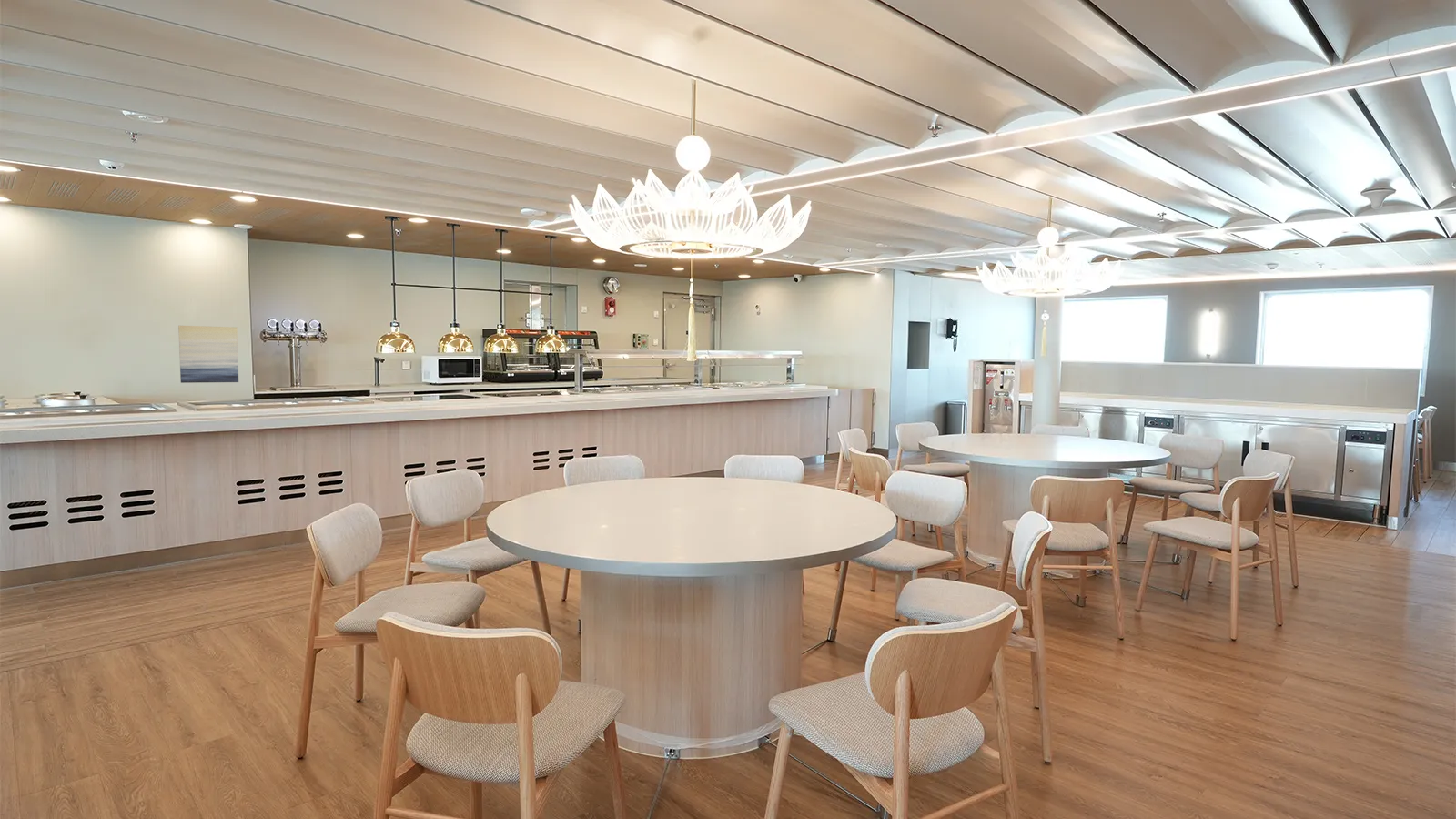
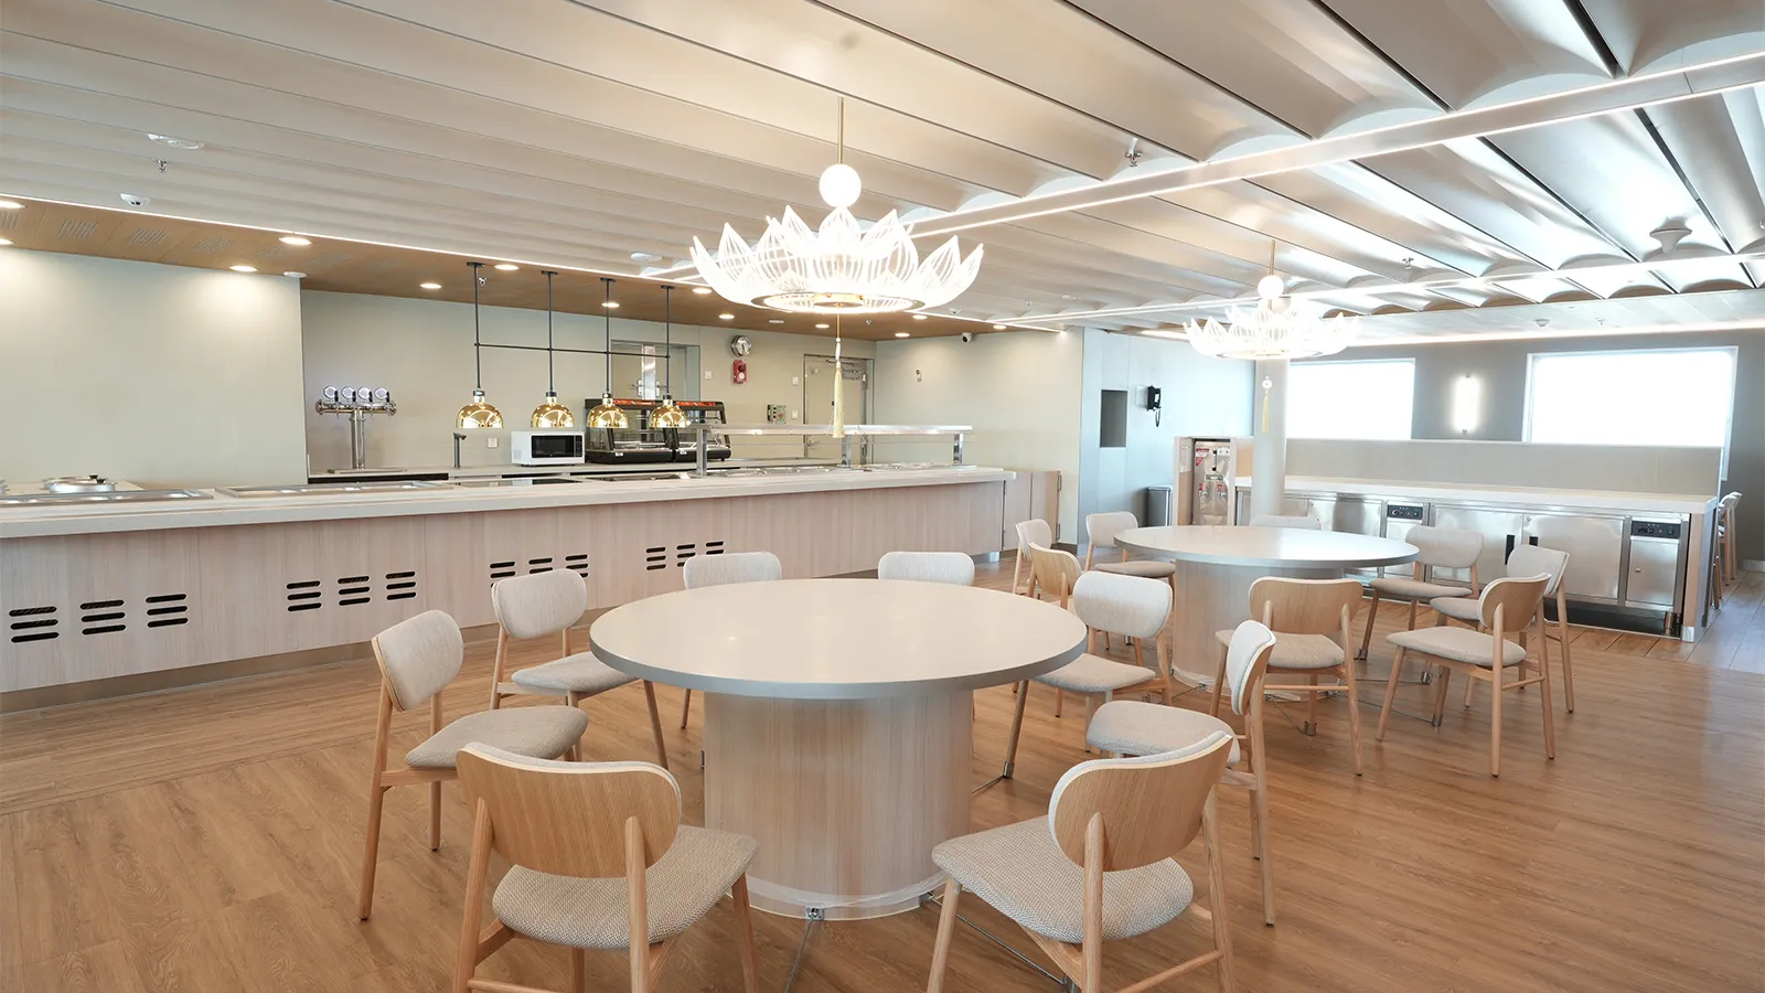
- wall art [177,325,239,384]
